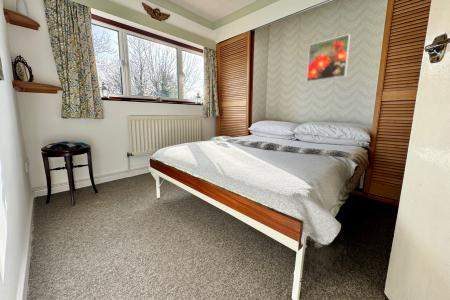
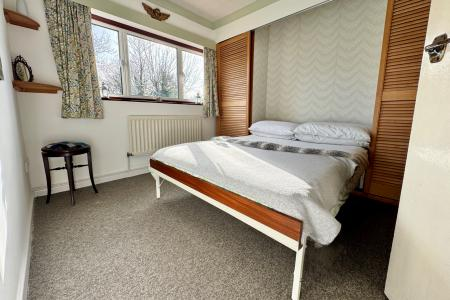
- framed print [306,33,351,83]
